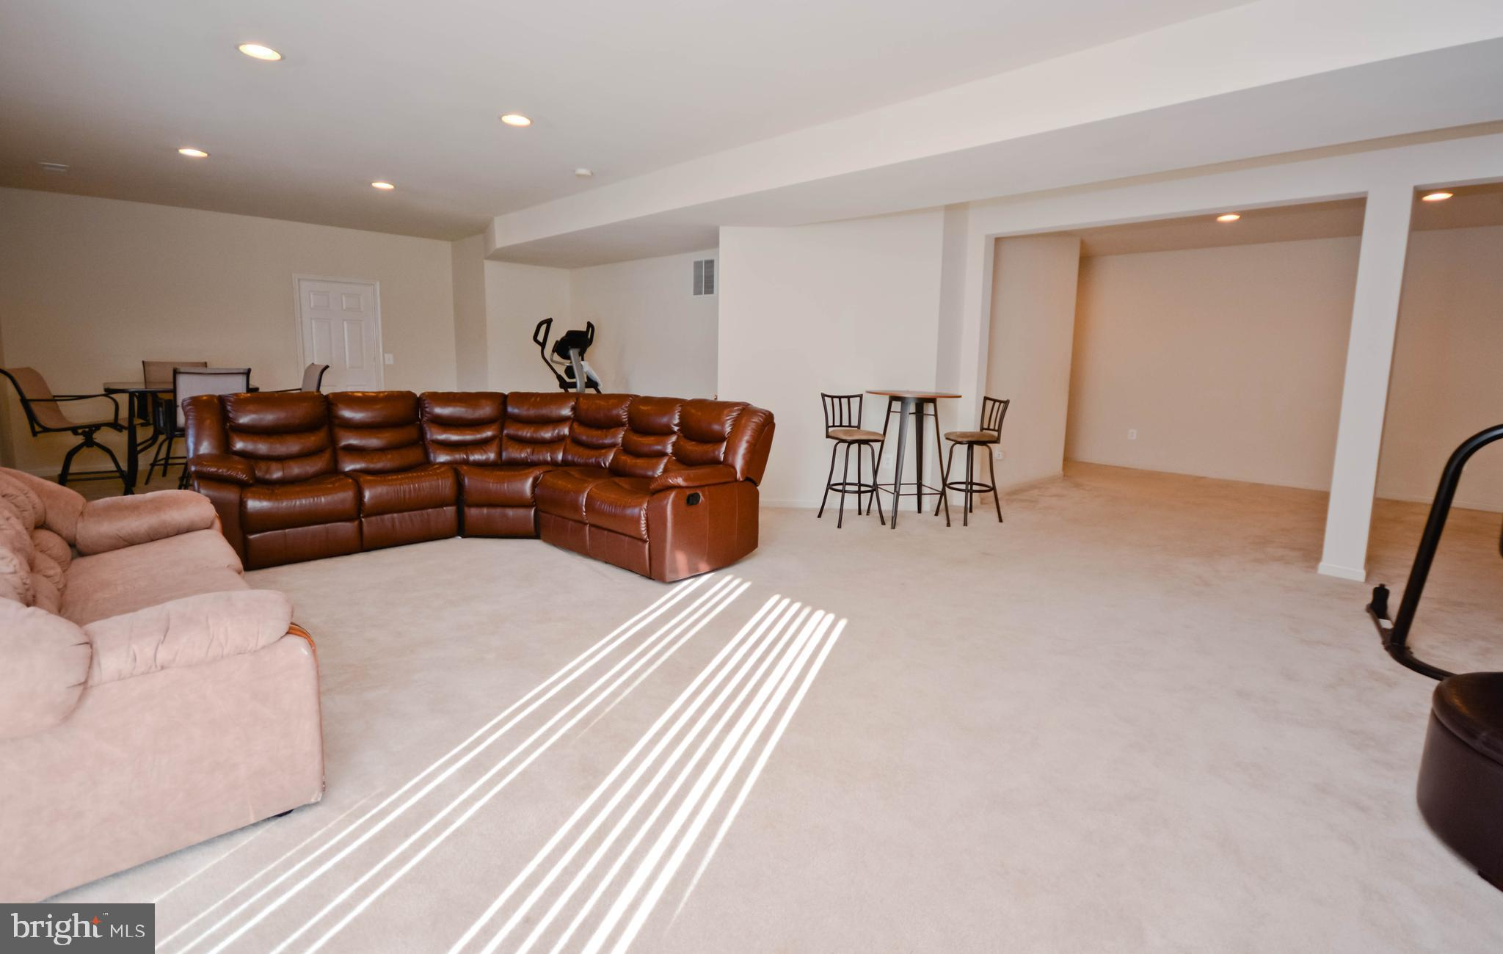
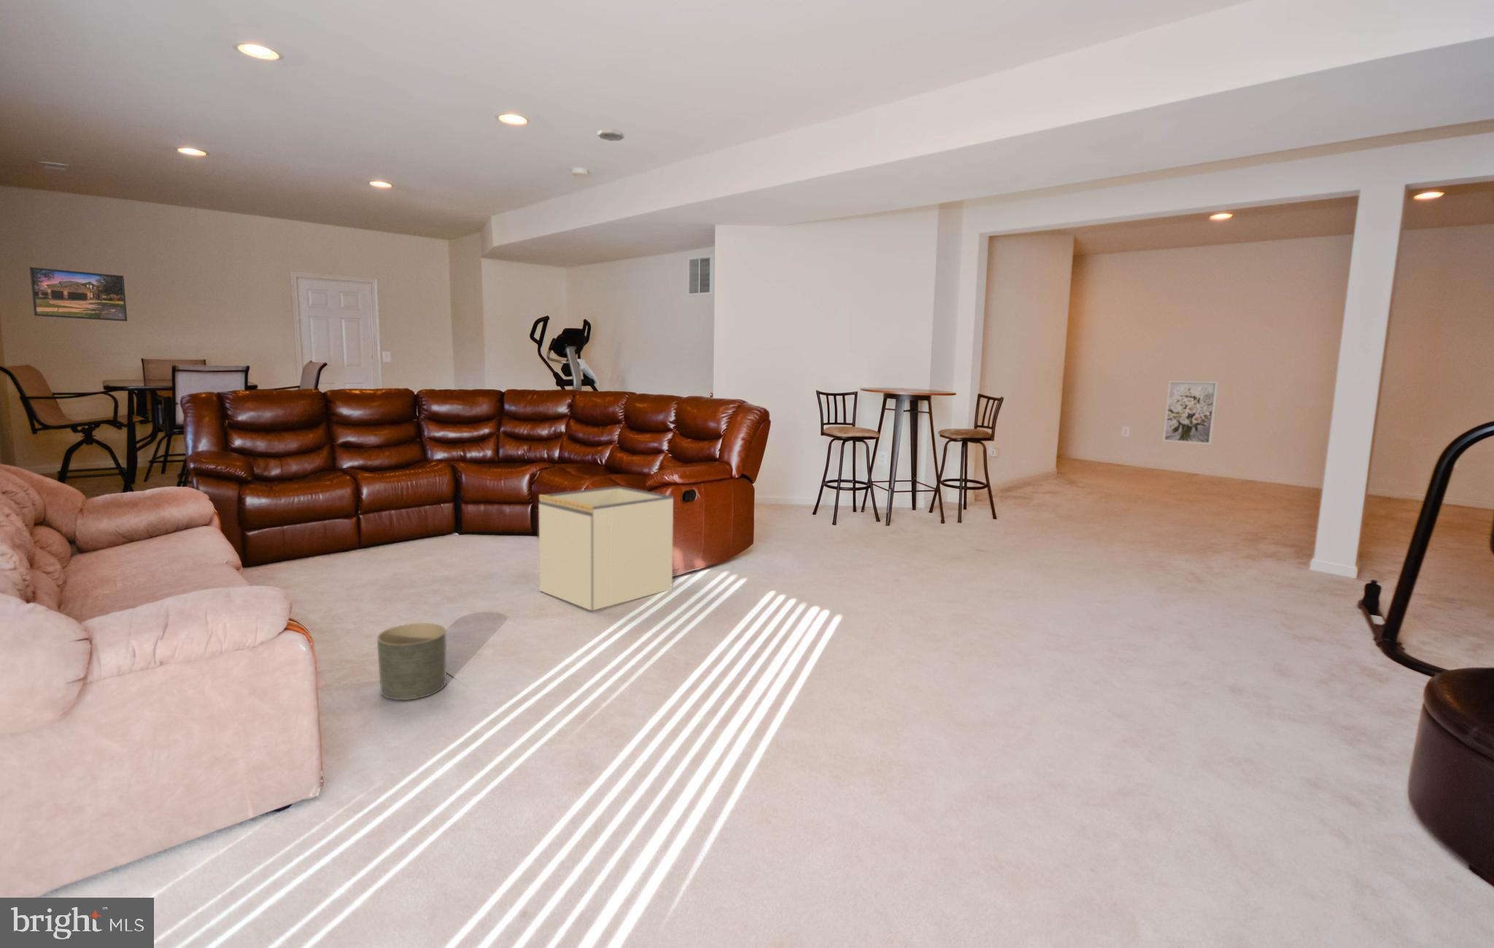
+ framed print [28,267,127,322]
+ wall art [1162,380,1219,445]
+ storage bin [538,485,674,611]
+ planter [377,623,448,701]
+ smoke detector [597,127,625,141]
